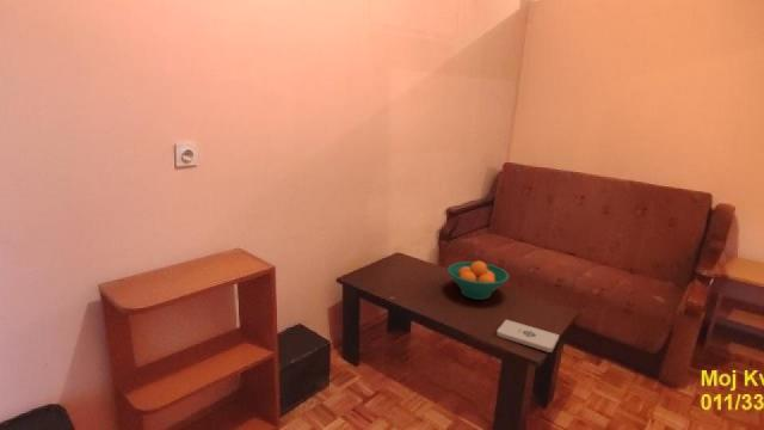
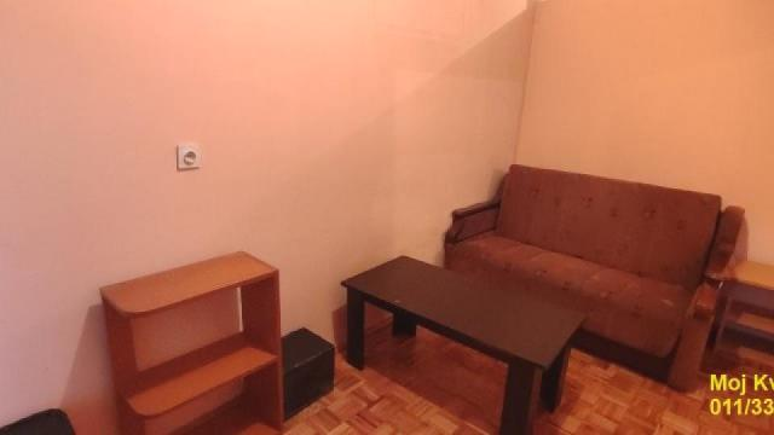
- notepad [495,319,560,354]
- fruit bowl [446,259,511,301]
